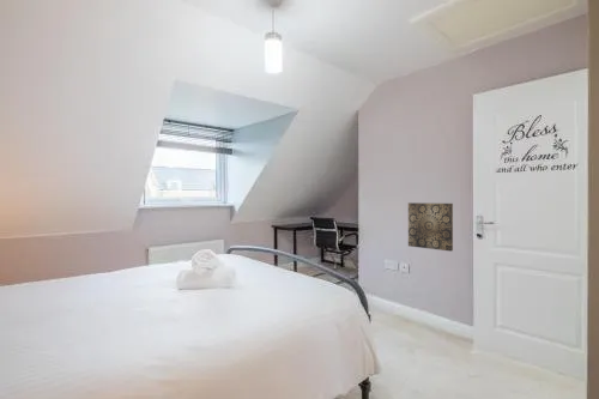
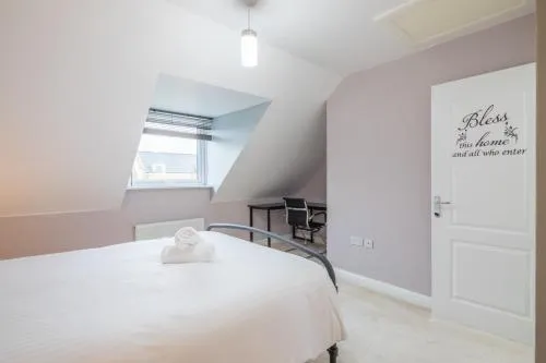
- wall art [407,201,454,253]
